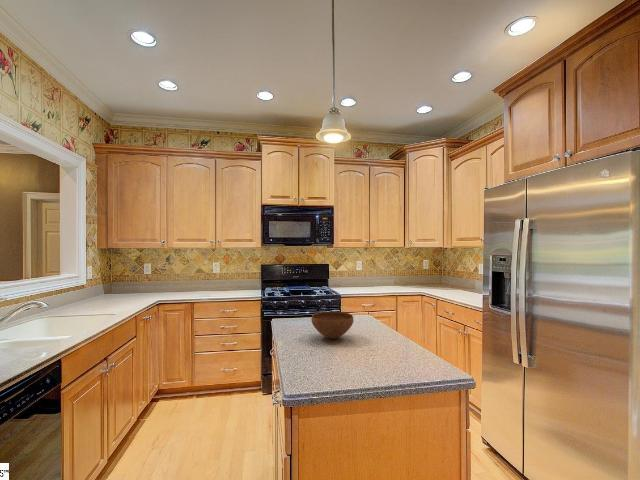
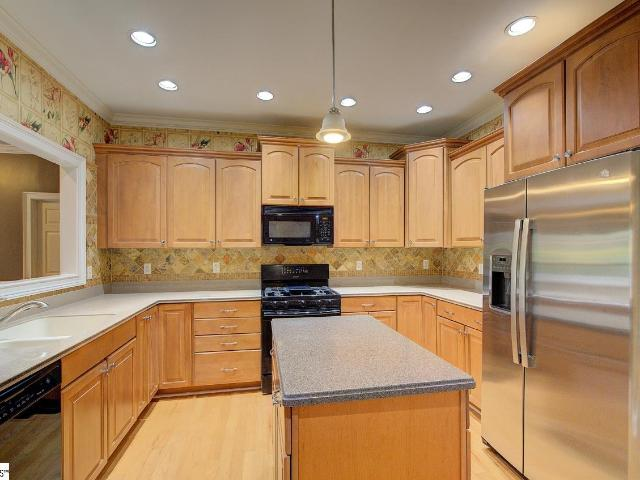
- bowl [310,310,354,340]
